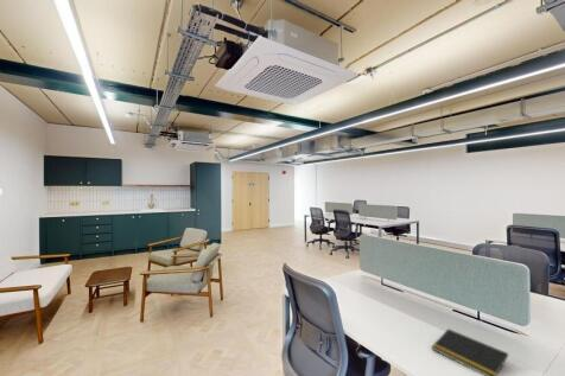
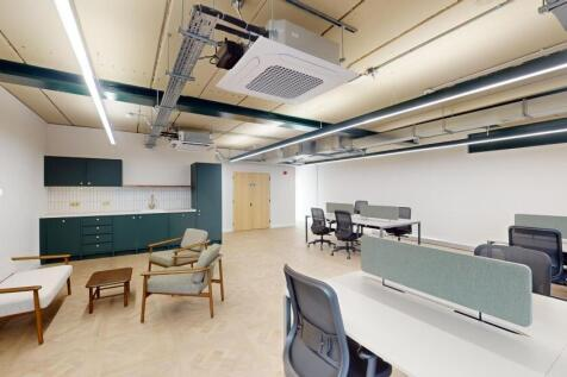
- notepad [431,327,509,376]
